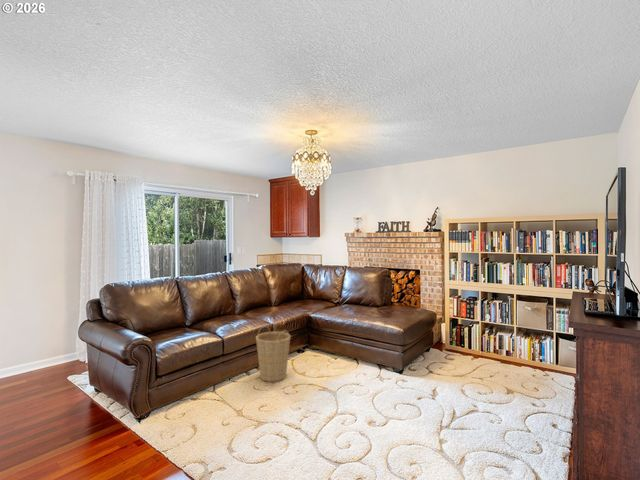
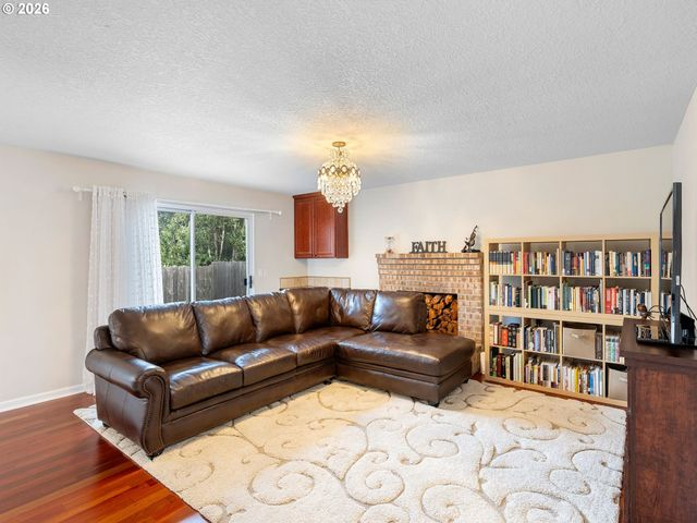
- basket [255,325,292,383]
